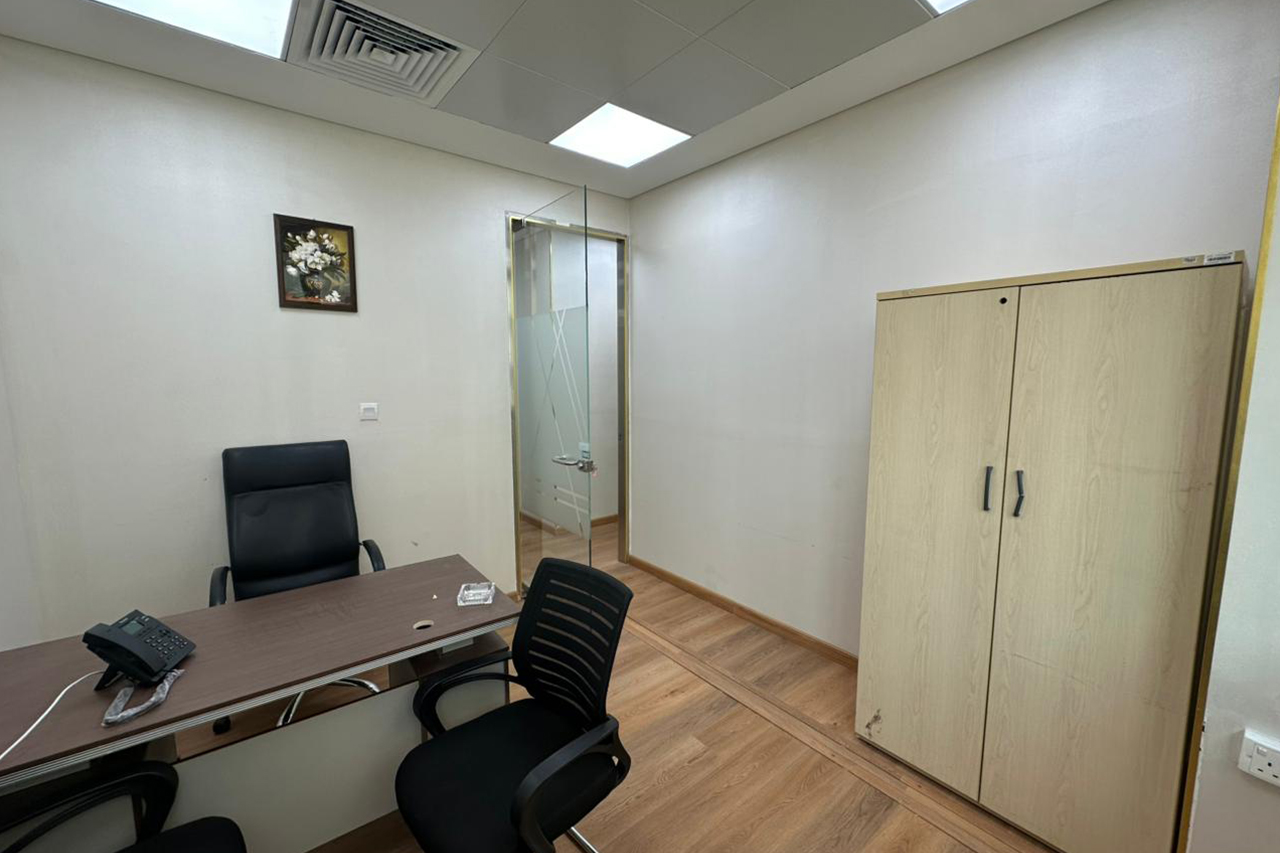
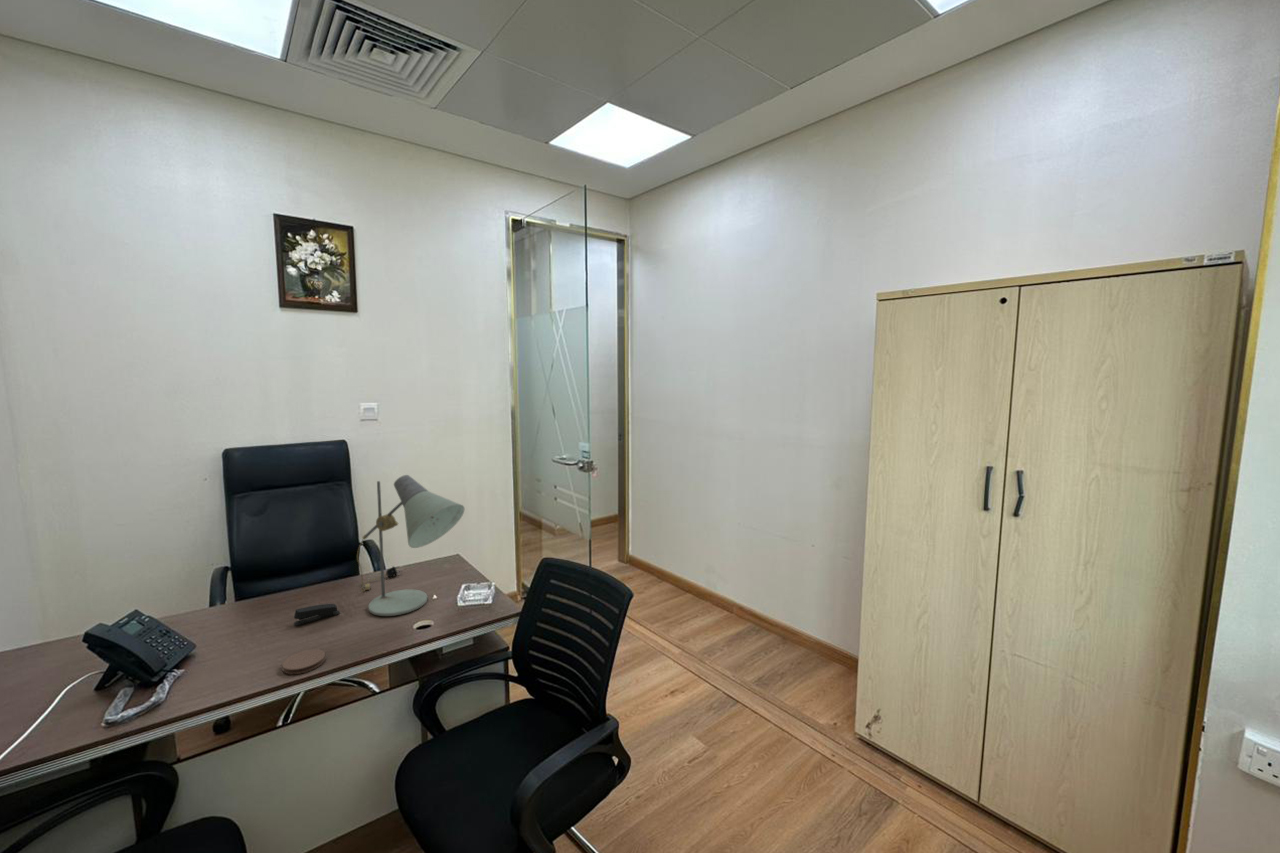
+ coaster [281,648,326,675]
+ stapler [293,603,341,627]
+ desk lamp [356,474,465,617]
